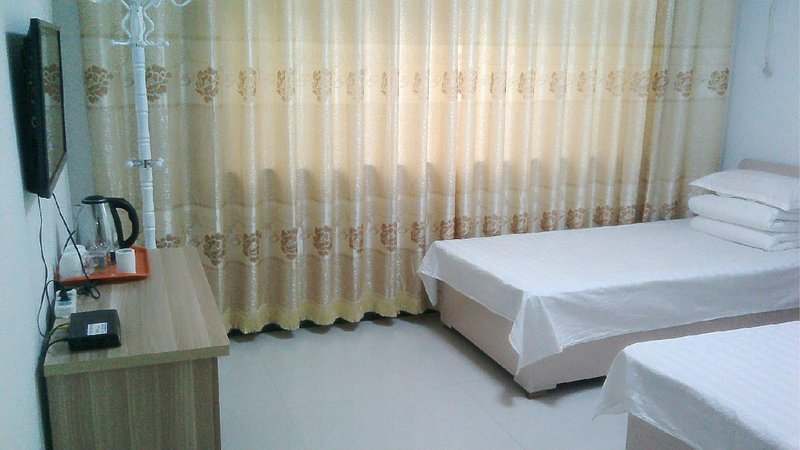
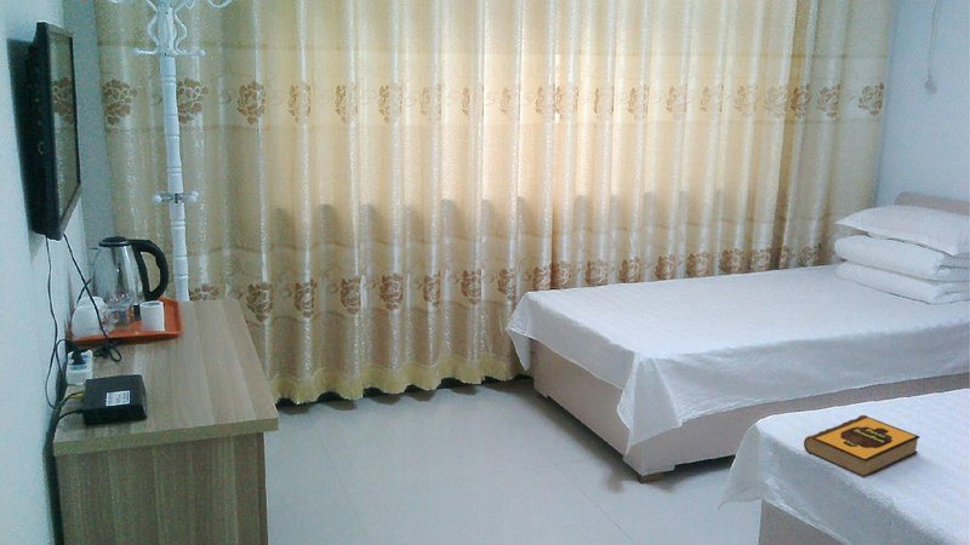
+ hardback book [803,414,921,478]
